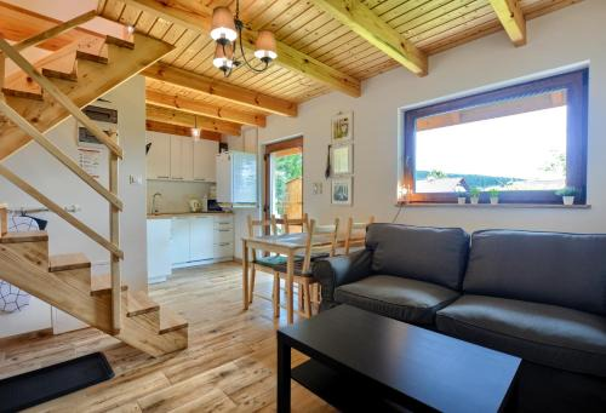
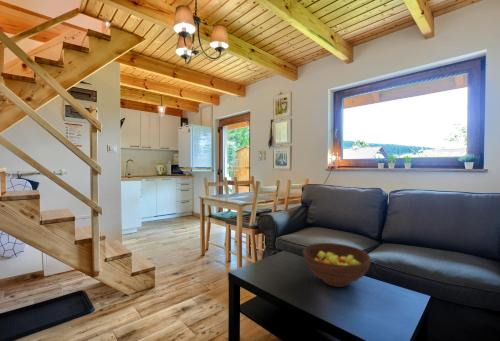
+ fruit bowl [302,242,372,288]
